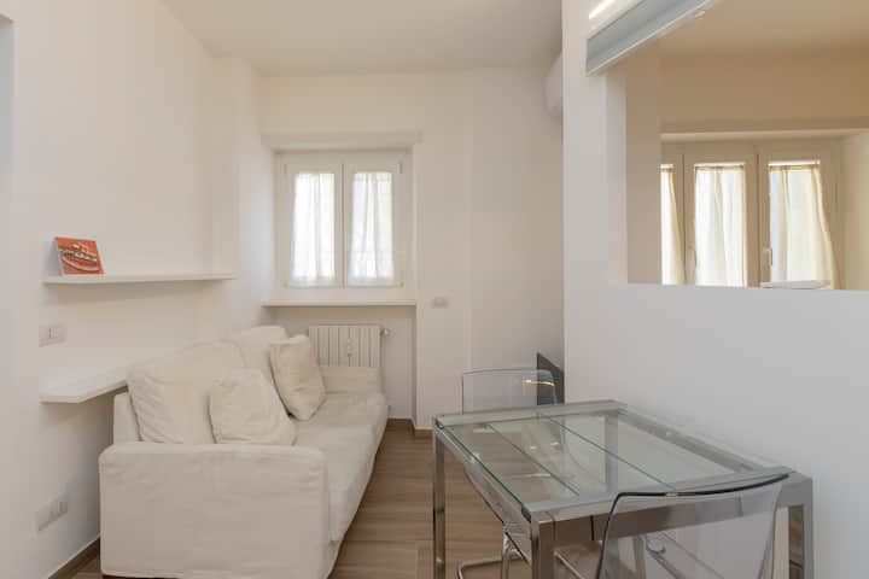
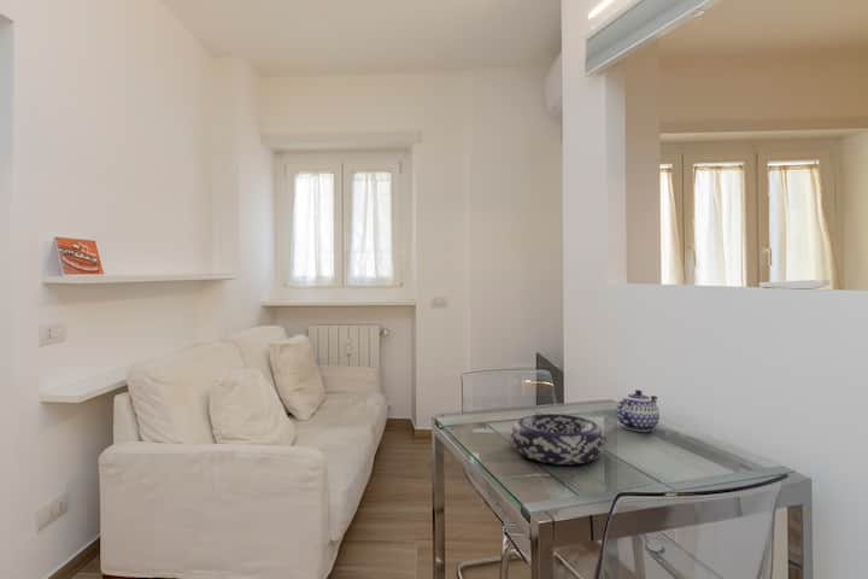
+ decorative bowl [510,413,608,466]
+ teapot [616,388,661,433]
